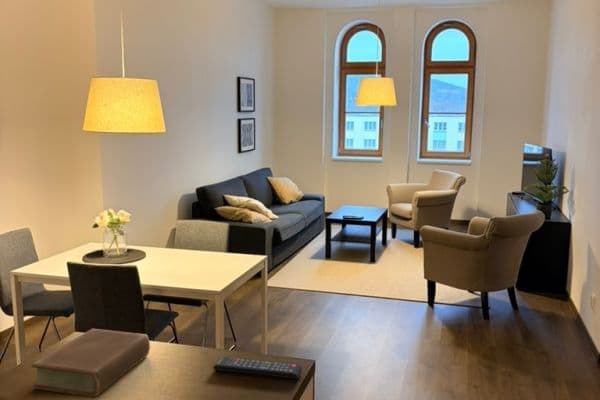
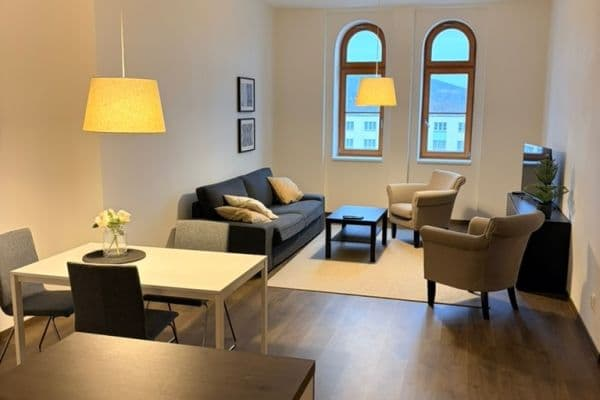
- remote control [212,356,303,380]
- book [31,328,151,398]
